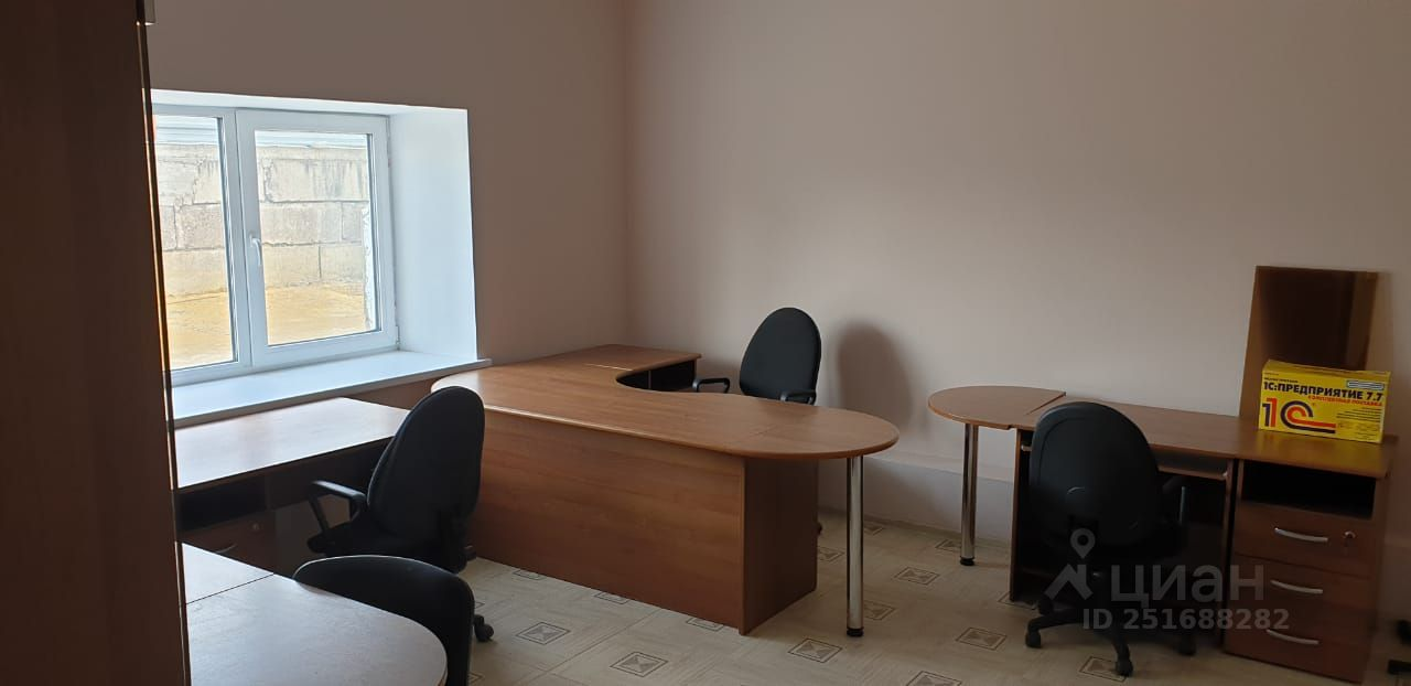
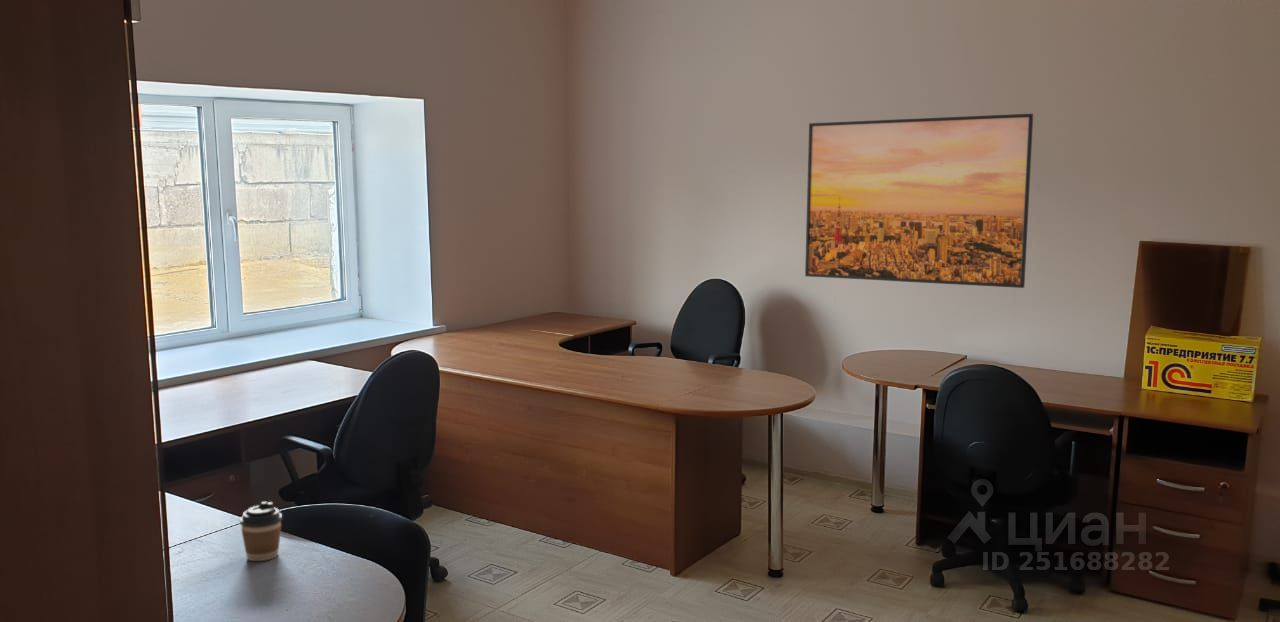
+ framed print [804,113,1034,289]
+ coffee cup [239,501,283,562]
